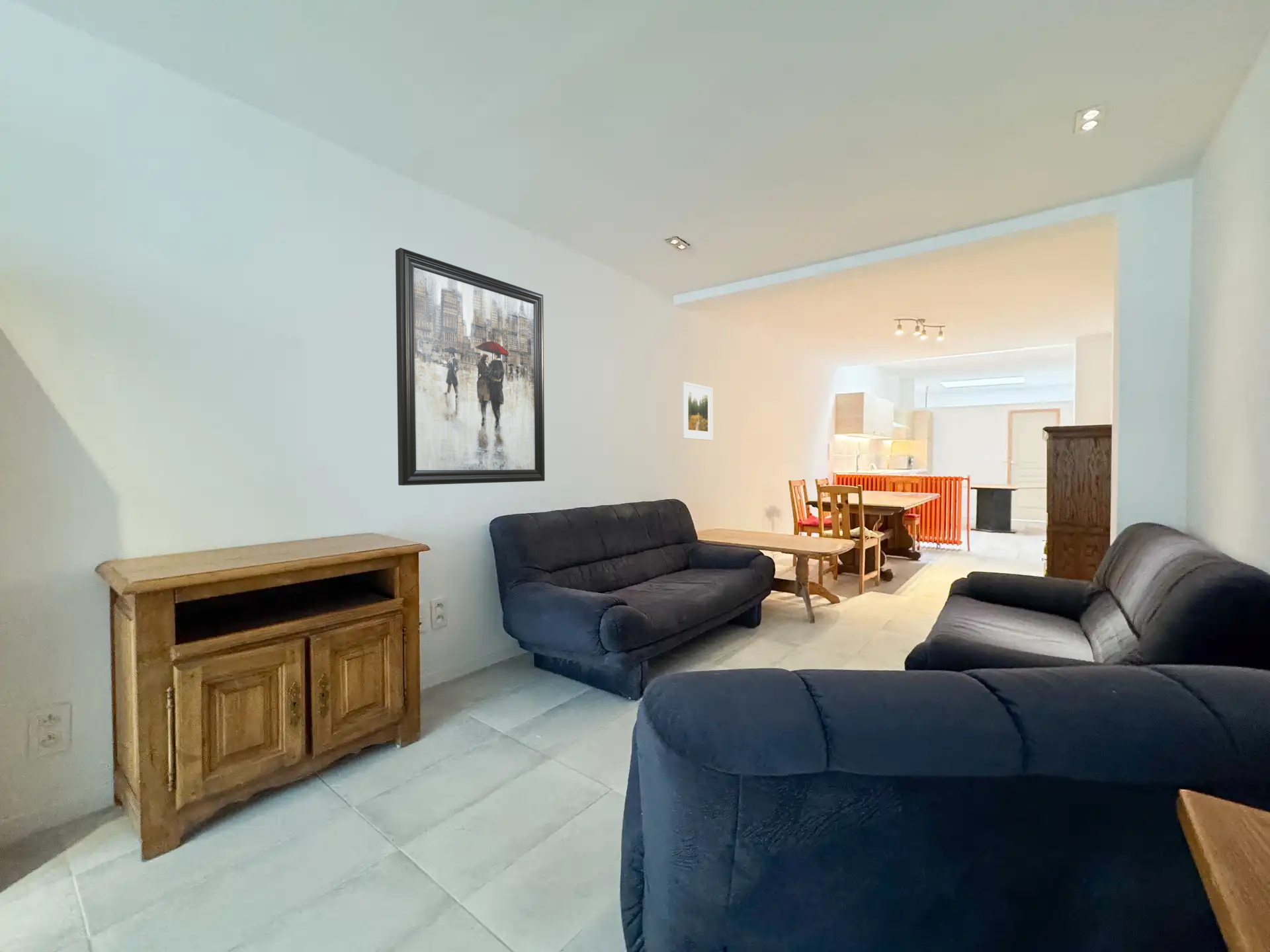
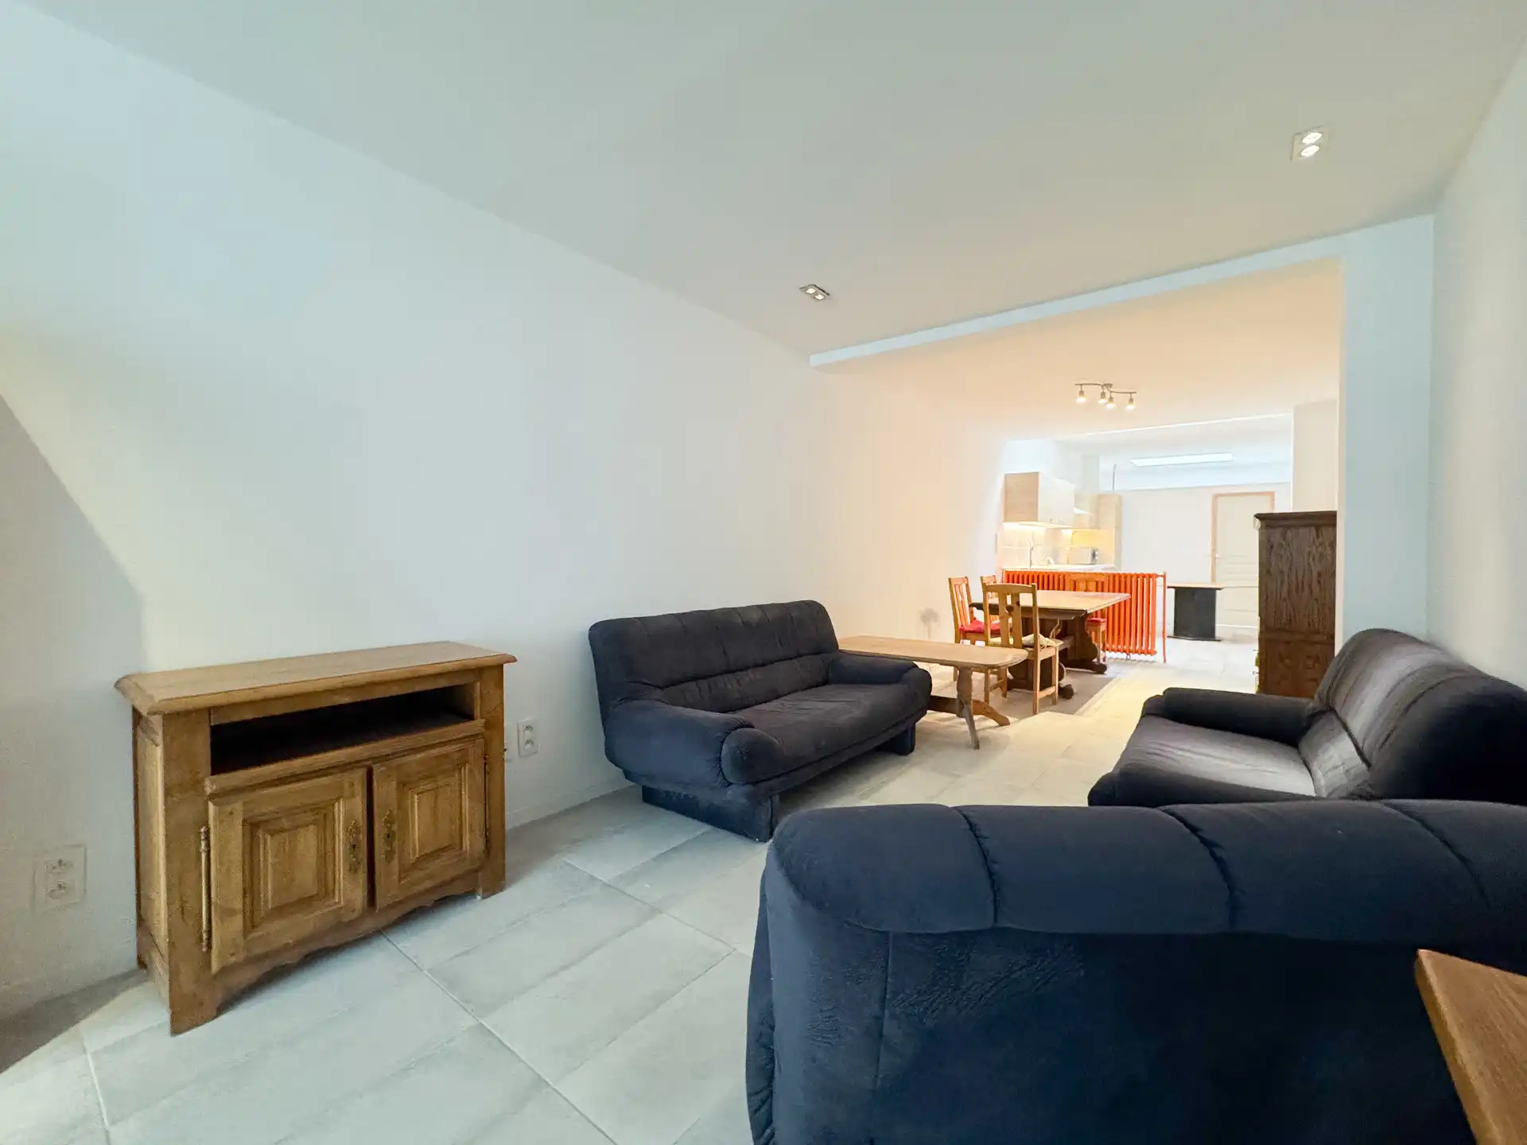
- wall art [395,247,546,486]
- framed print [681,381,713,441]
